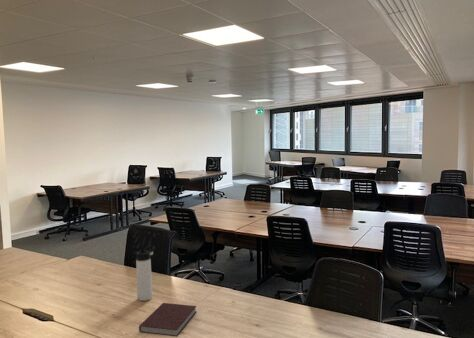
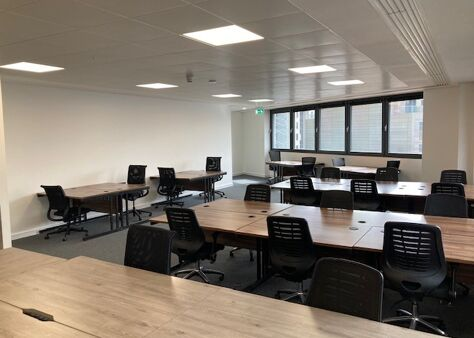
- thermos bottle [135,245,156,302]
- notebook [138,302,198,337]
